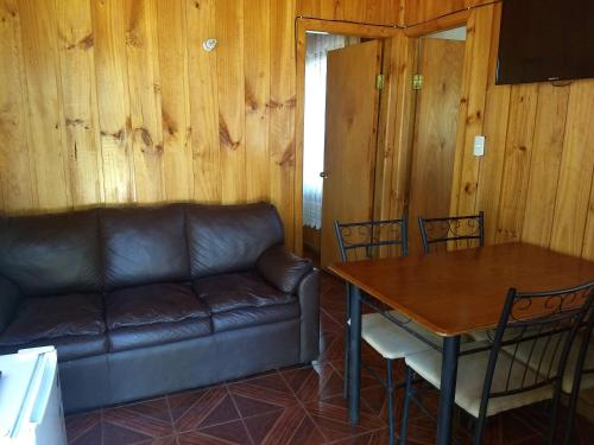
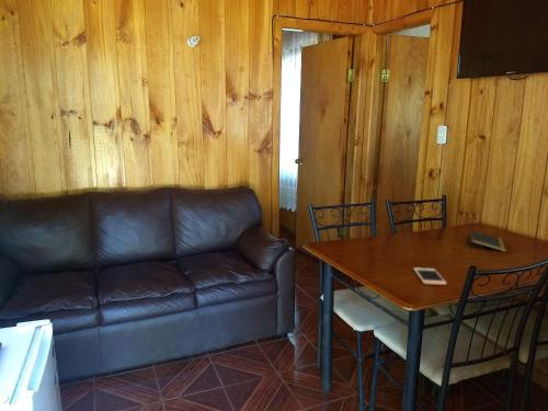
+ notepad [469,229,507,253]
+ cell phone [412,266,447,286]
